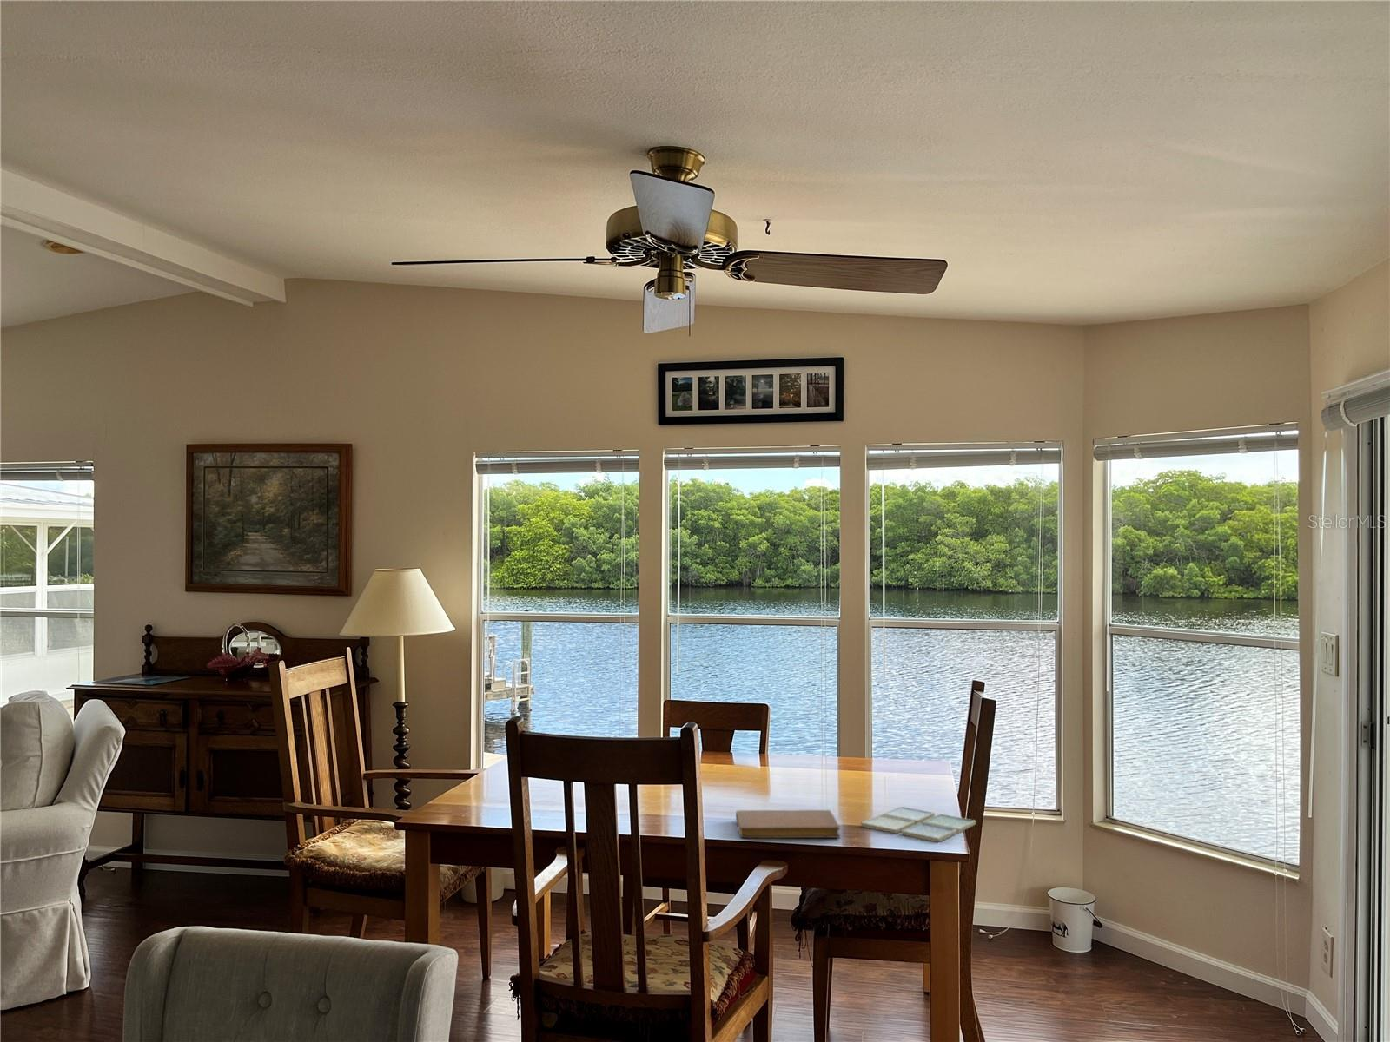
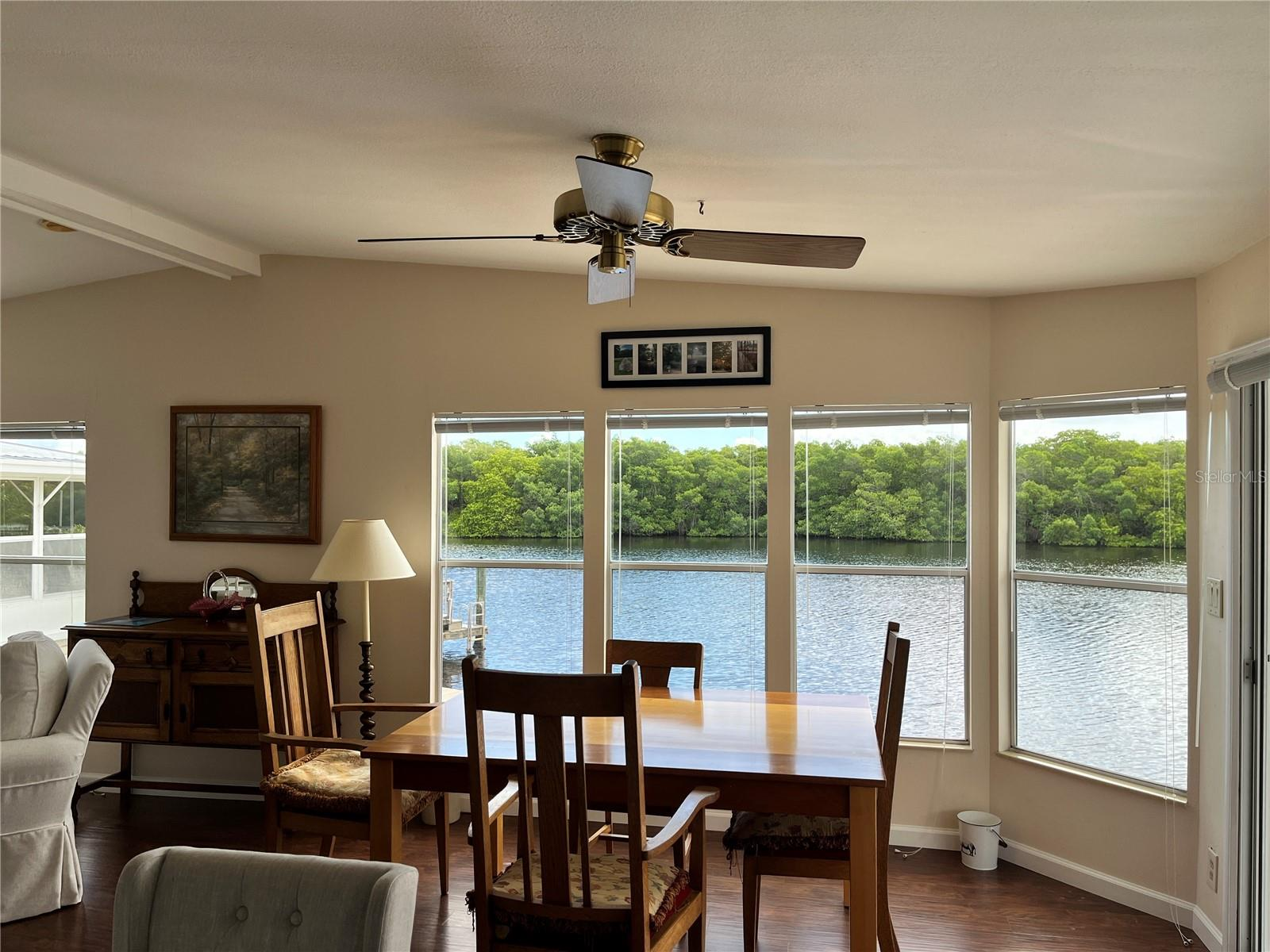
- drink coaster [860,806,976,843]
- notebook [735,809,841,838]
